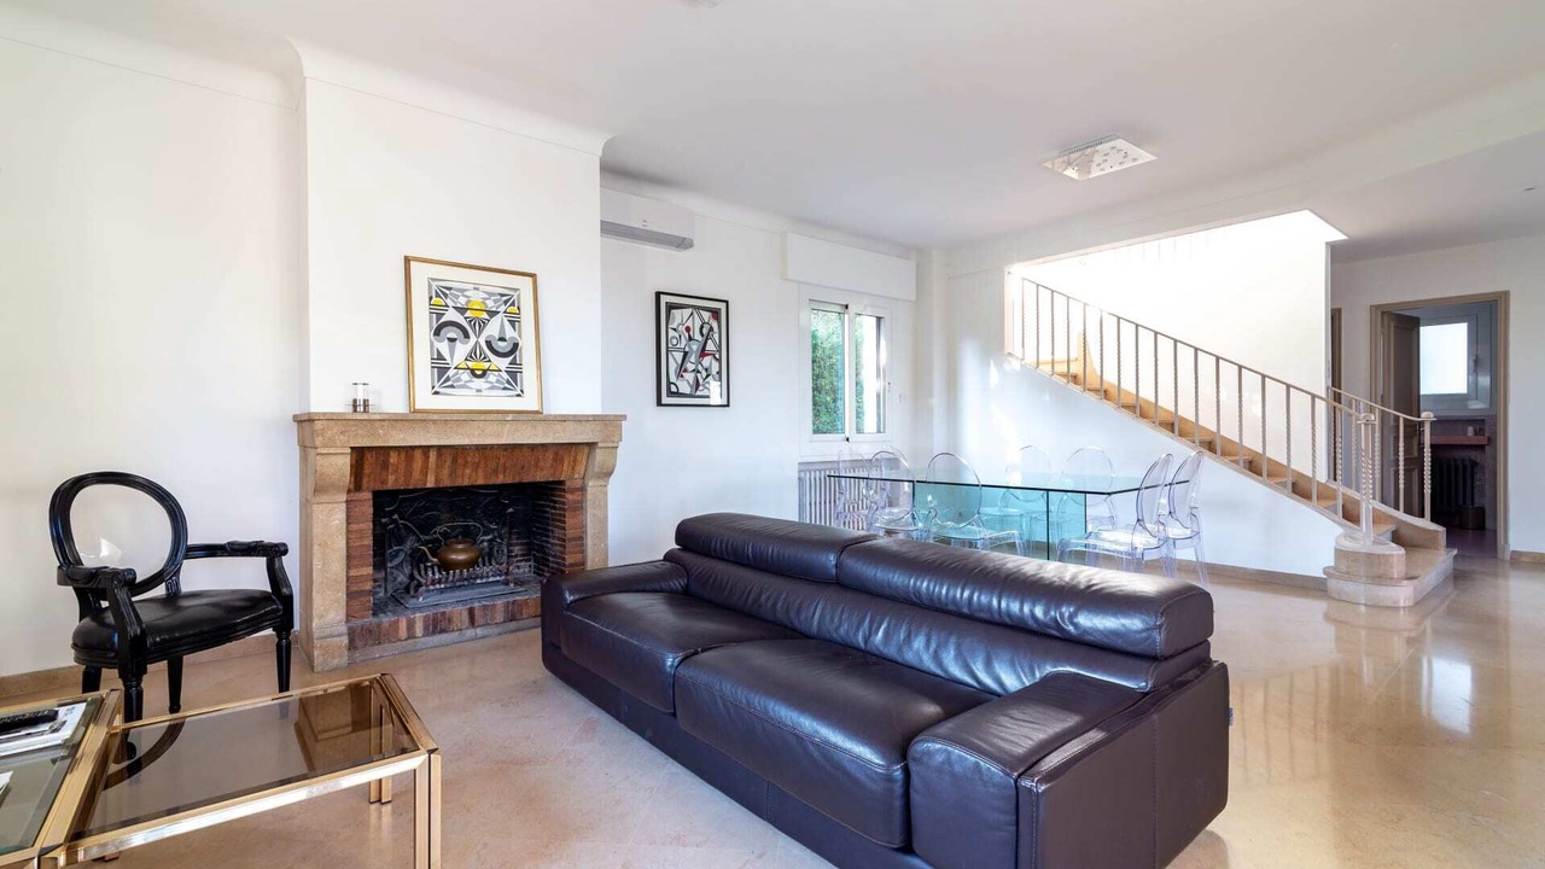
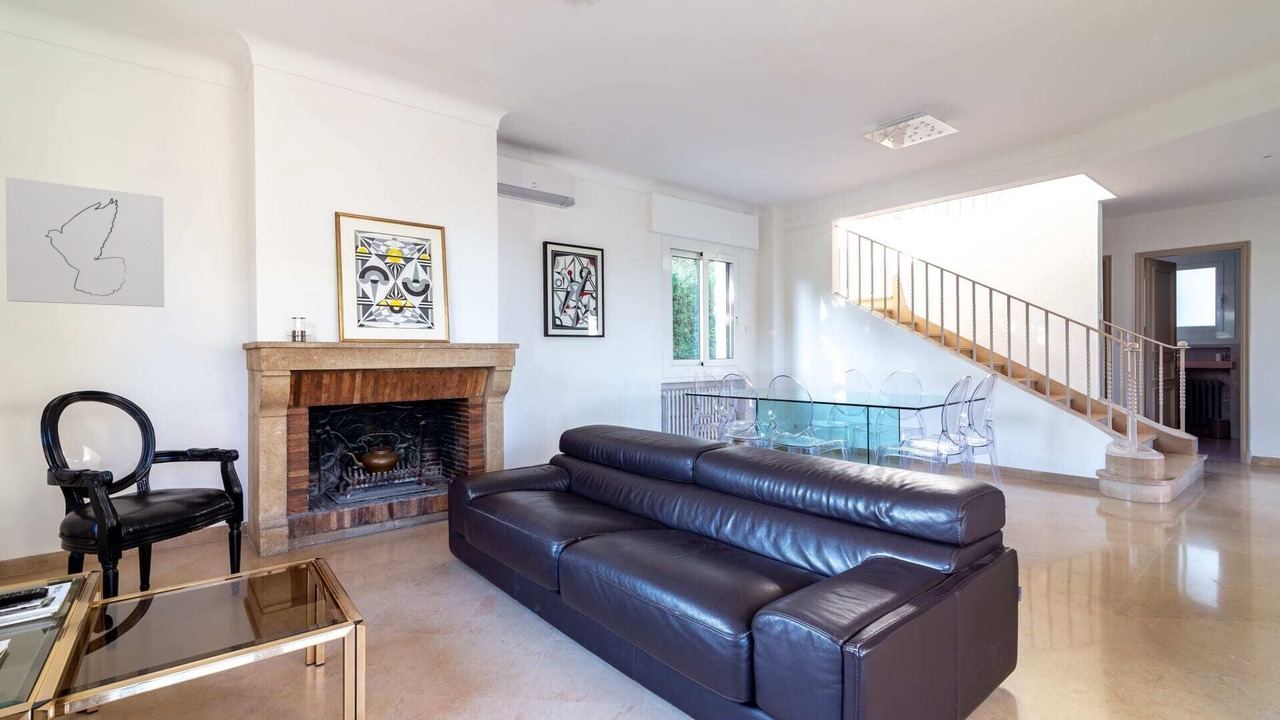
+ wall art [5,176,165,308]
